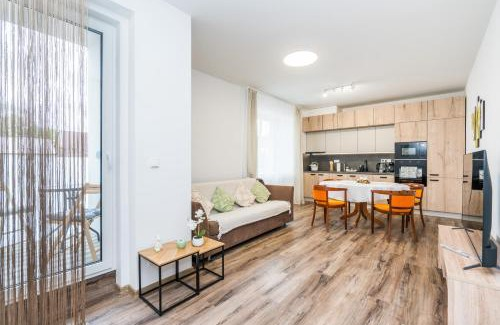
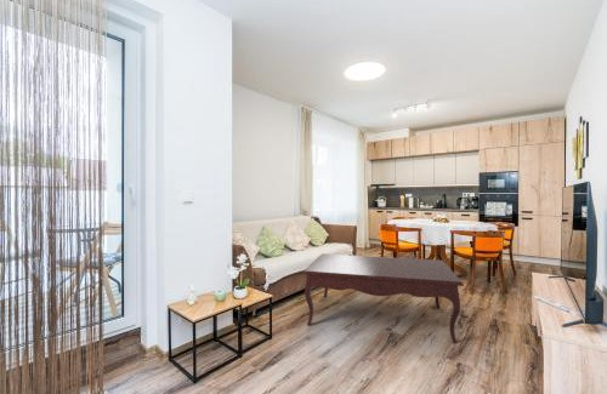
+ coffee table [301,253,465,344]
